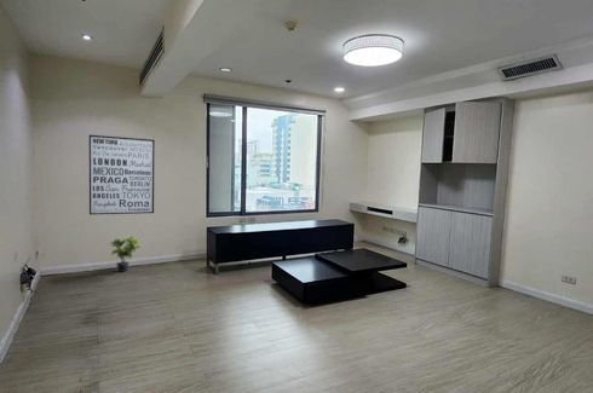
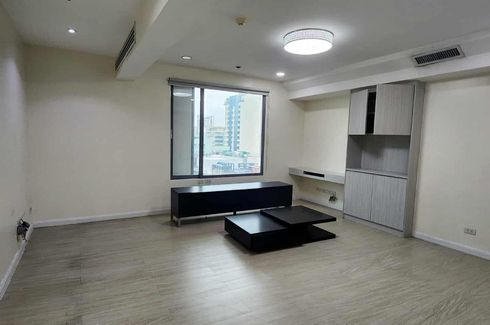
- wall art [88,134,156,215]
- potted plant [108,233,142,273]
